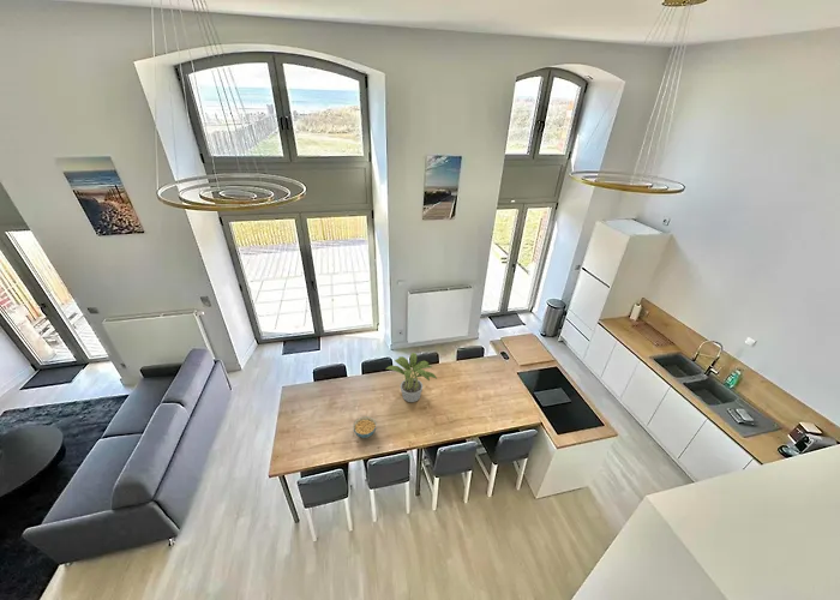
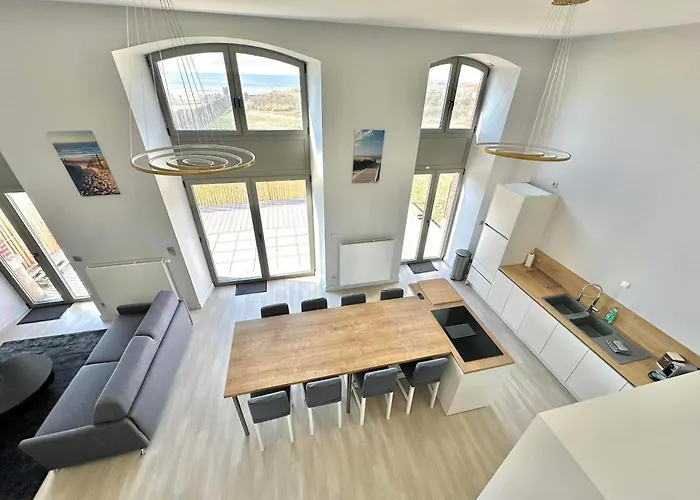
- cereal bowl [353,415,378,439]
- potted plant [385,352,438,403]
